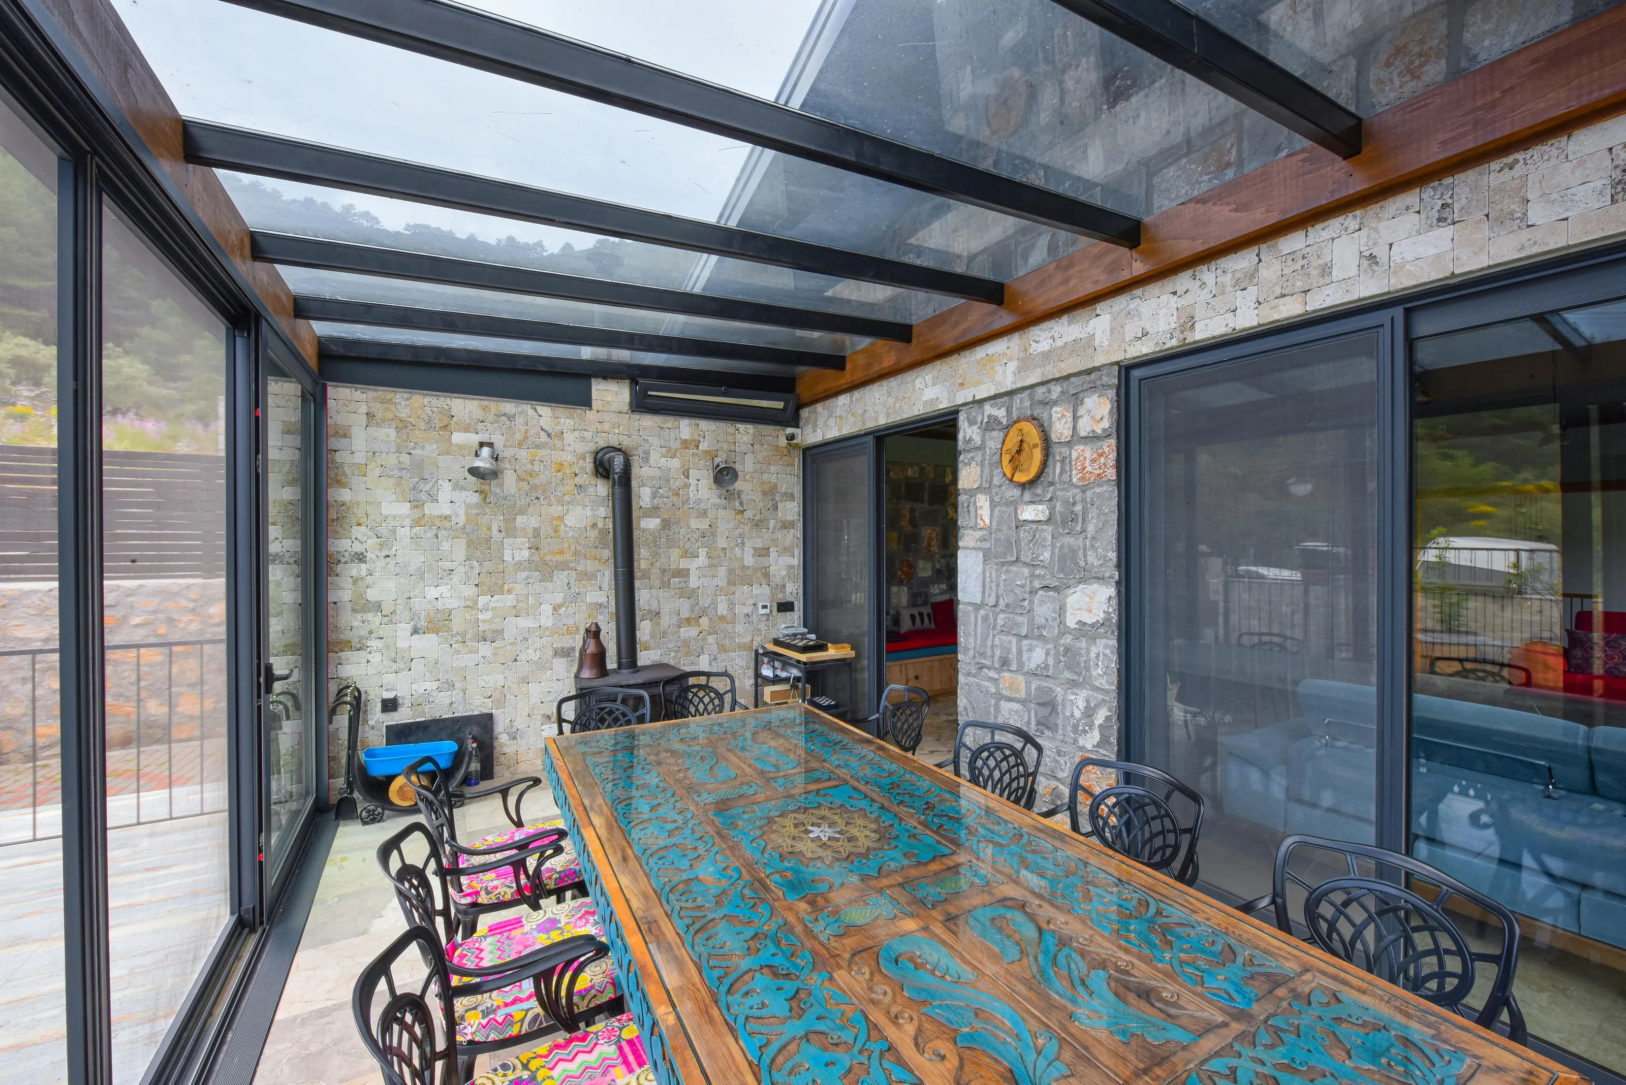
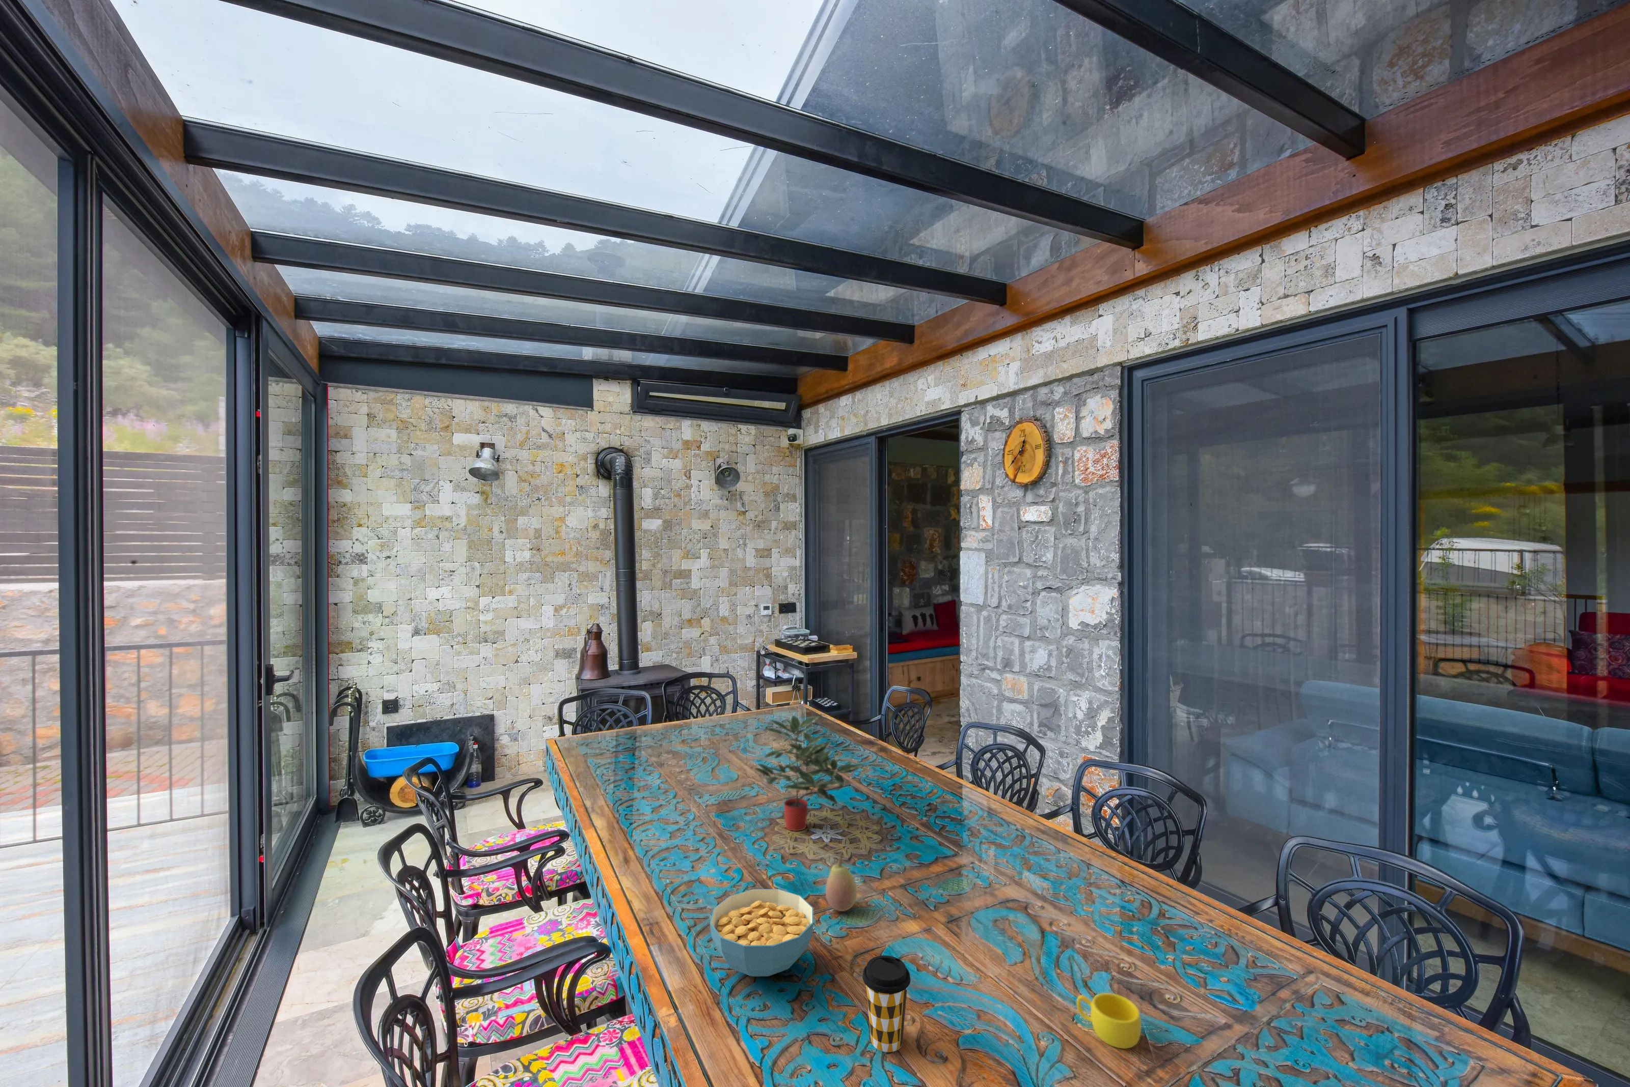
+ potted plant [752,715,868,831]
+ coffee cup [862,955,910,1052]
+ cereal bowl [710,888,814,977]
+ fruit [825,852,858,912]
+ cup [1077,992,1142,1049]
